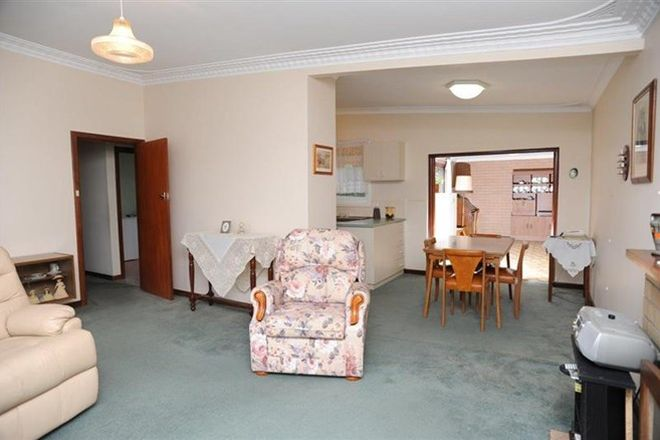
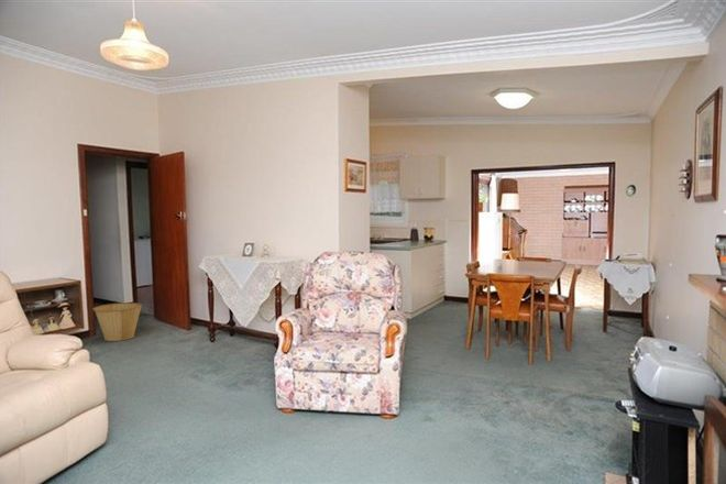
+ basket [91,301,143,342]
